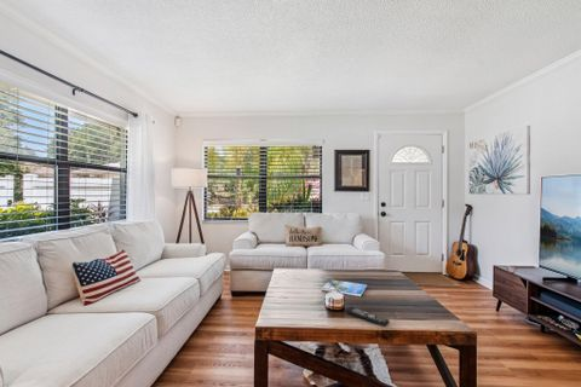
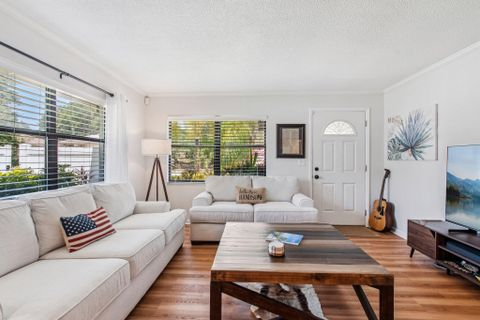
- remote control [344,306,391,328]
